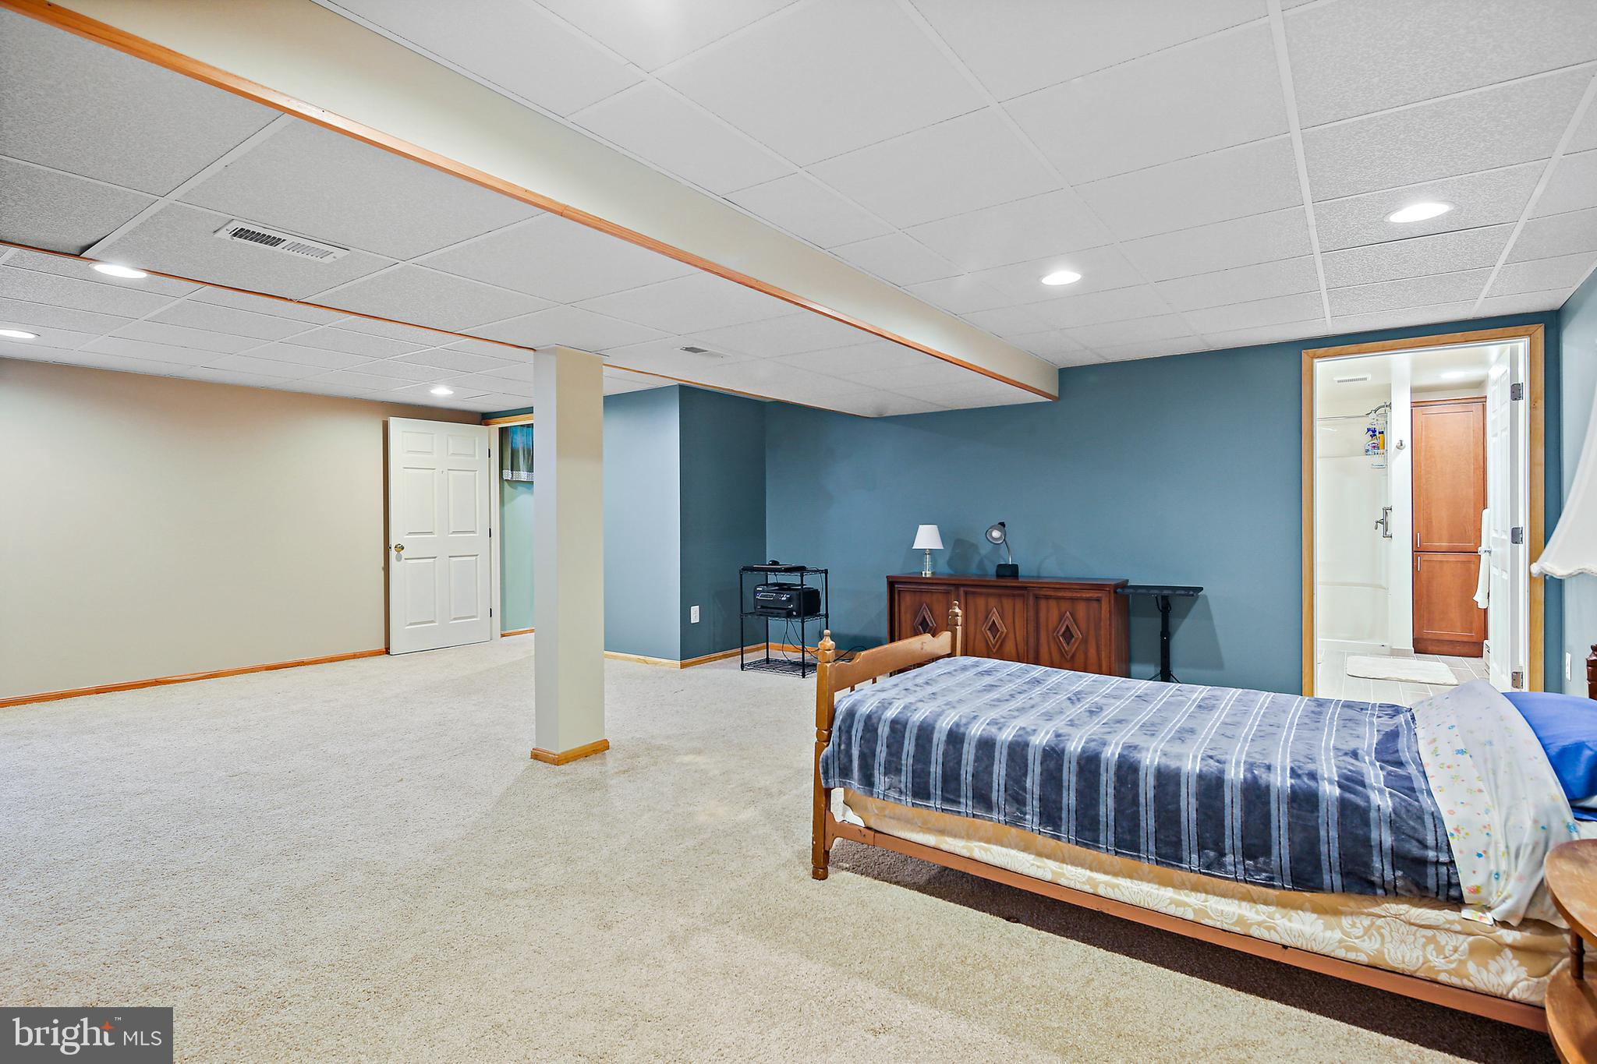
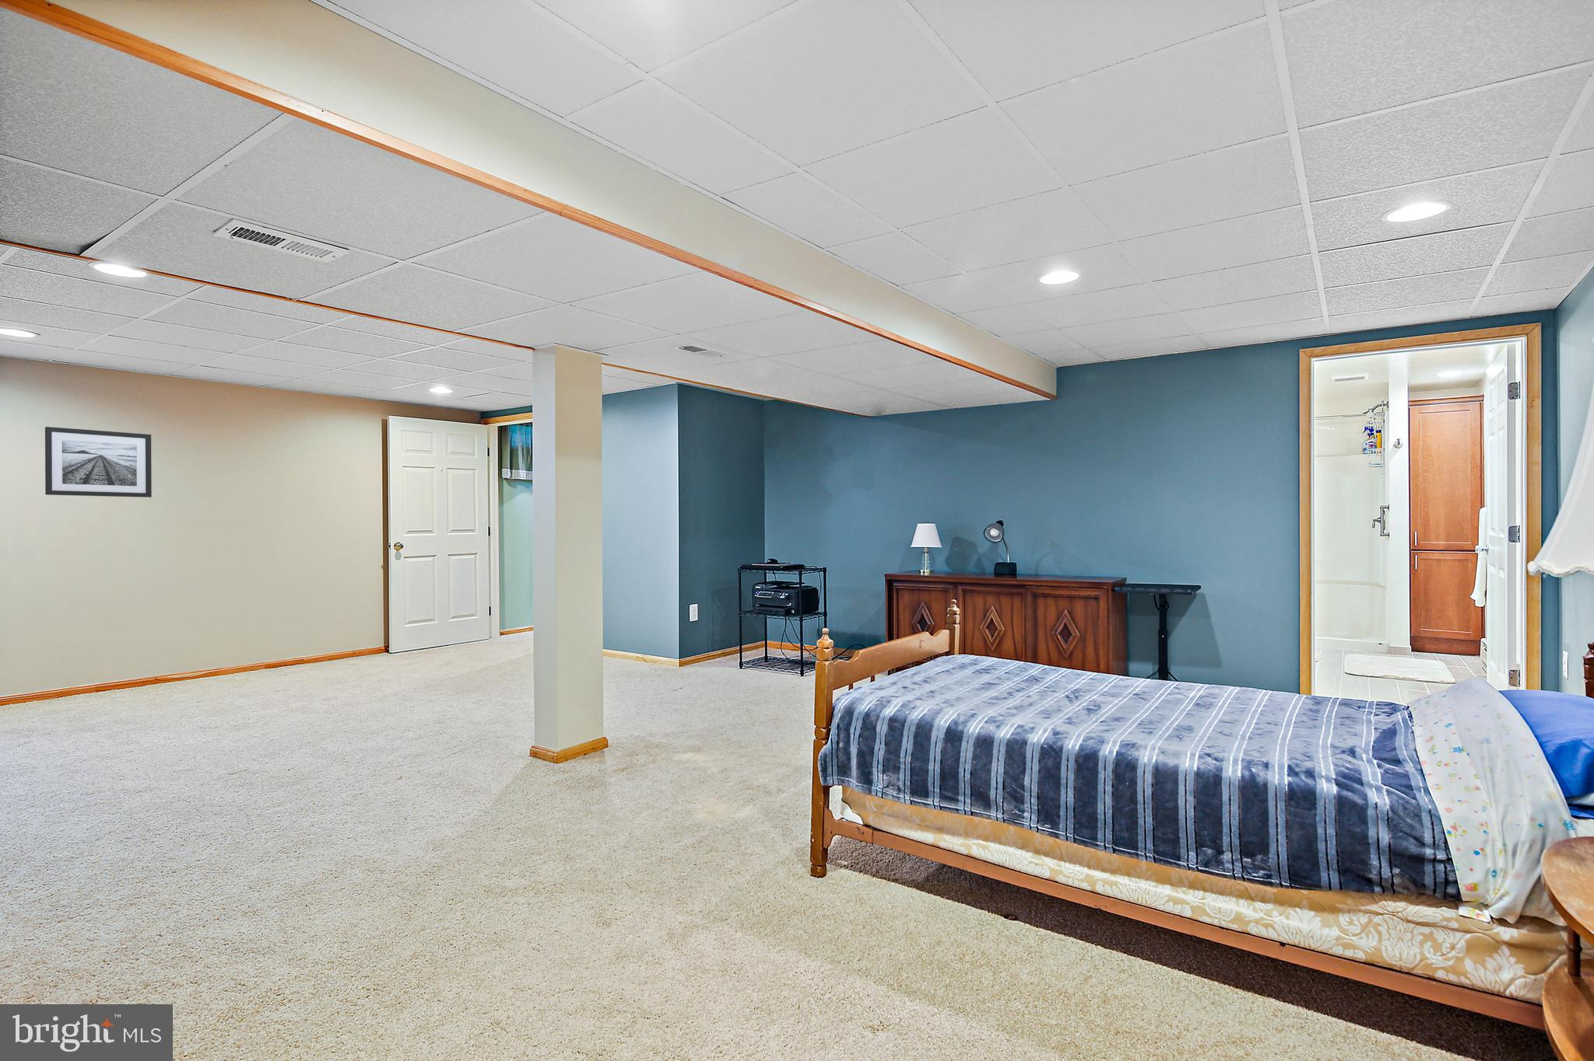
+ wall art [44,426,153,499]
